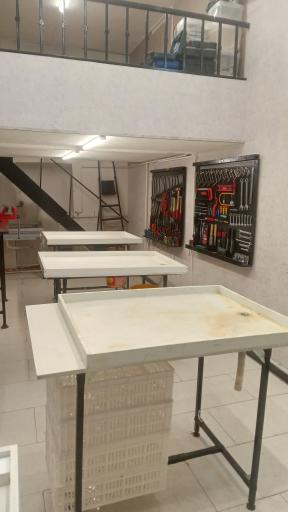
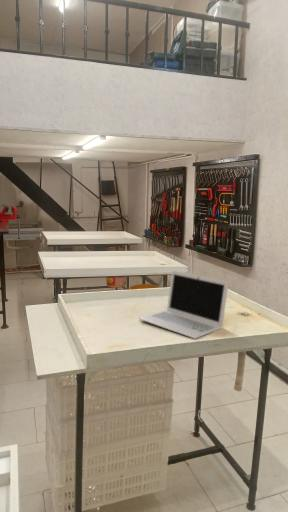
+ laptop [138,269,230,340]
